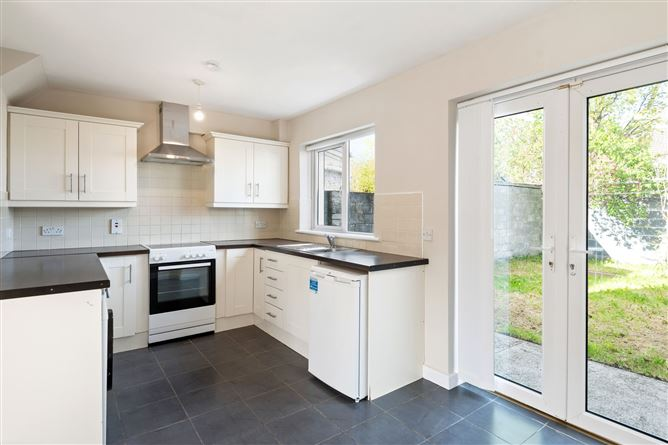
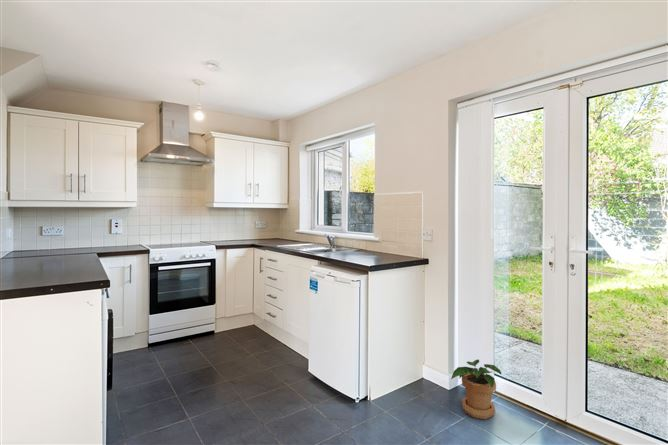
+ potted plant [450,358,502,420]
